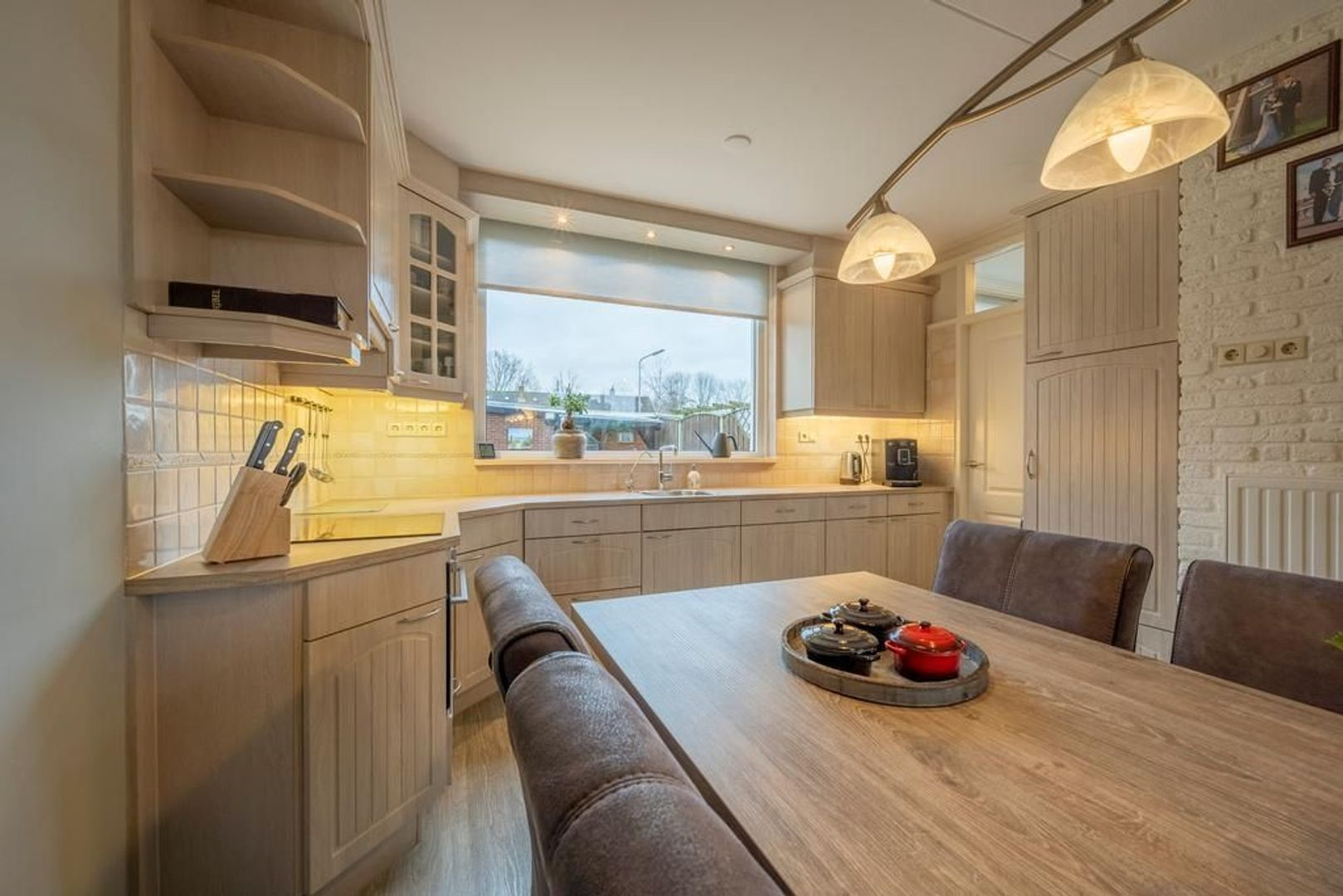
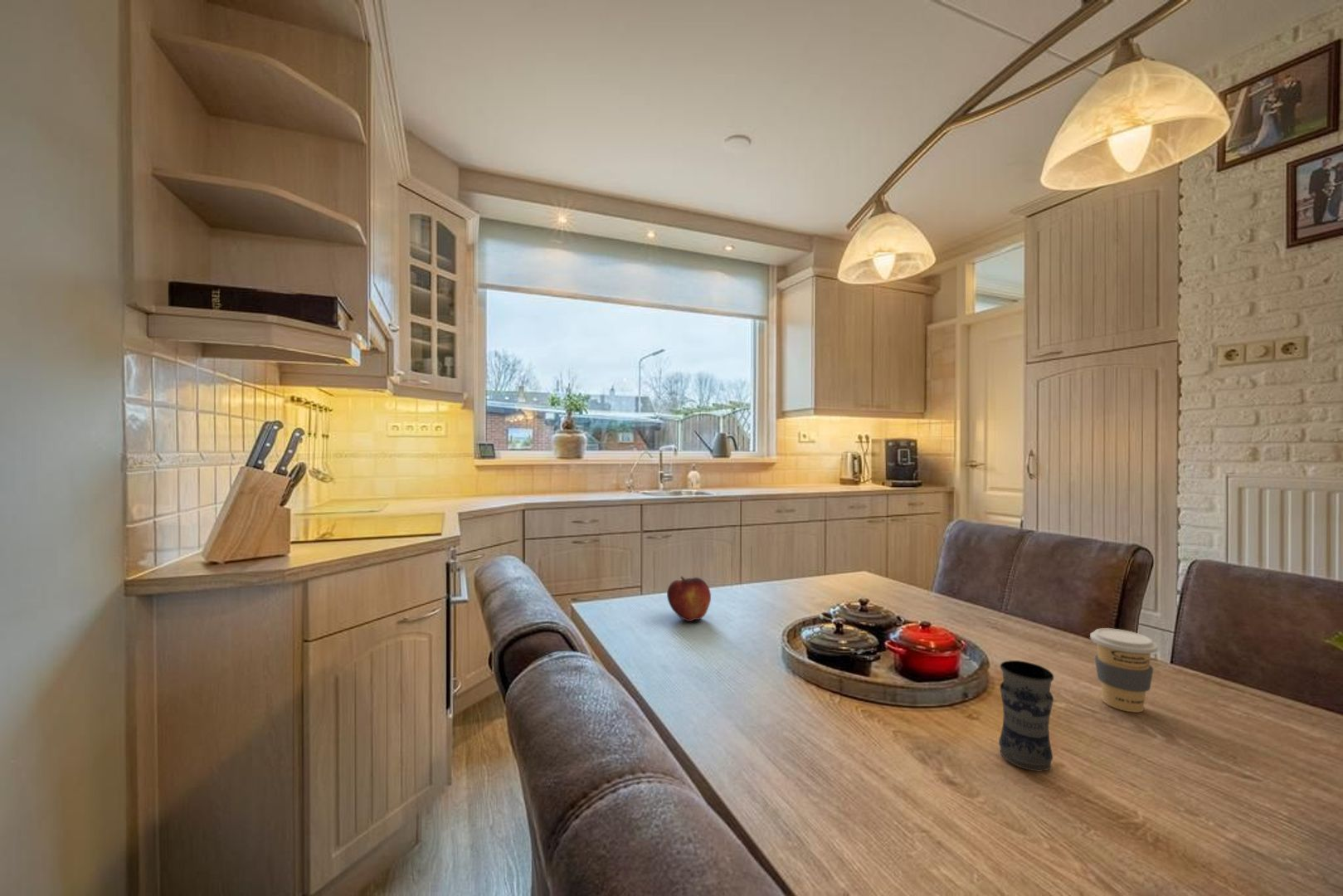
+ jar [998,660,1054,772]
+ coffee cup [1089,627,1159,713]
+ fruit [666,576,712,622]
